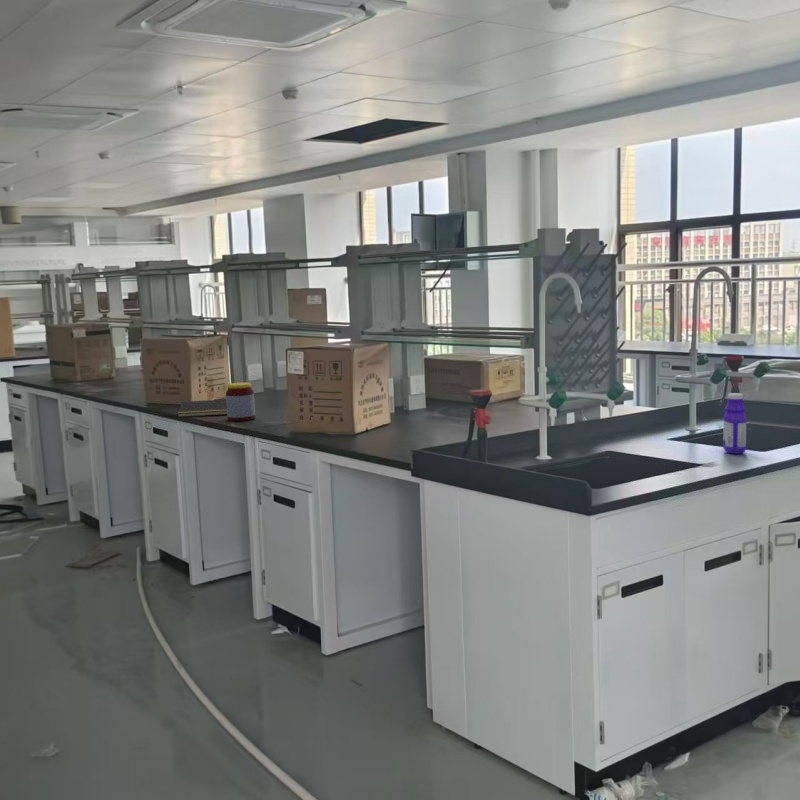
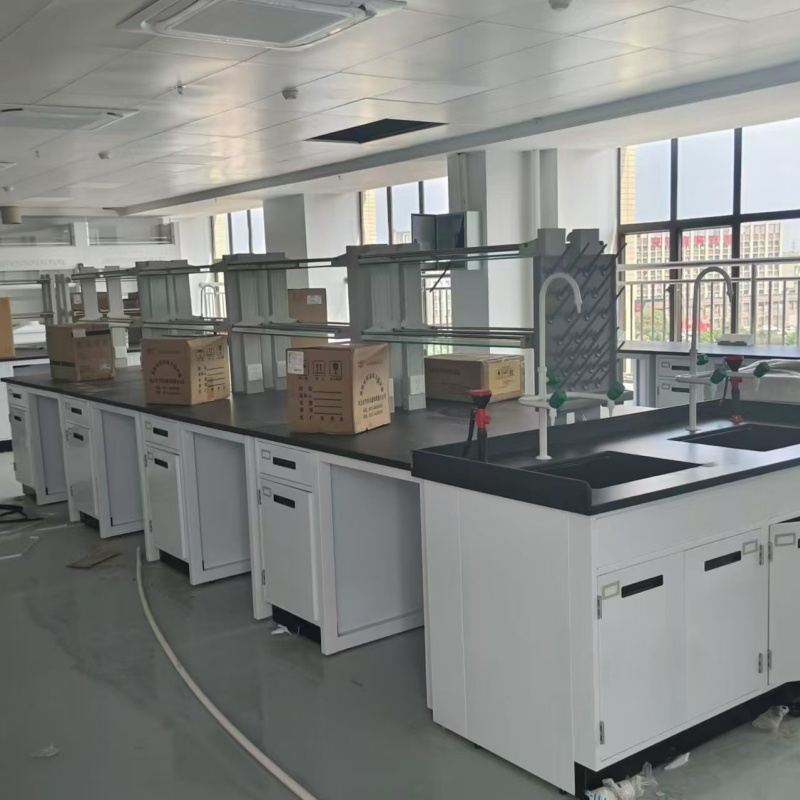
- bottle [722,392,748,455]
- notepad [177,398,227,418]
- jar [225,382,256,422]
